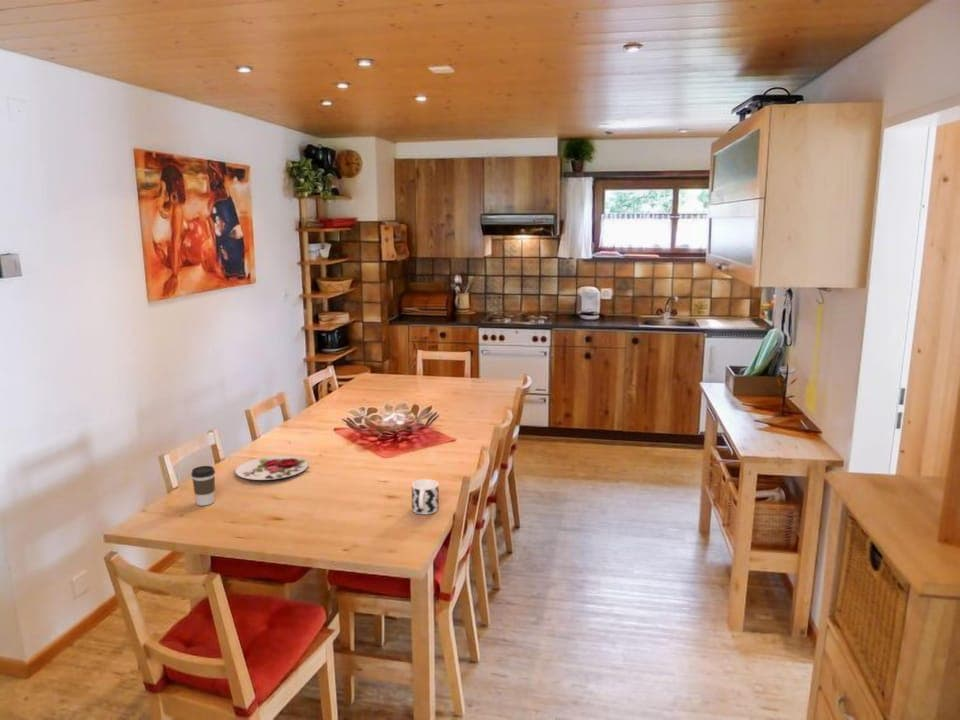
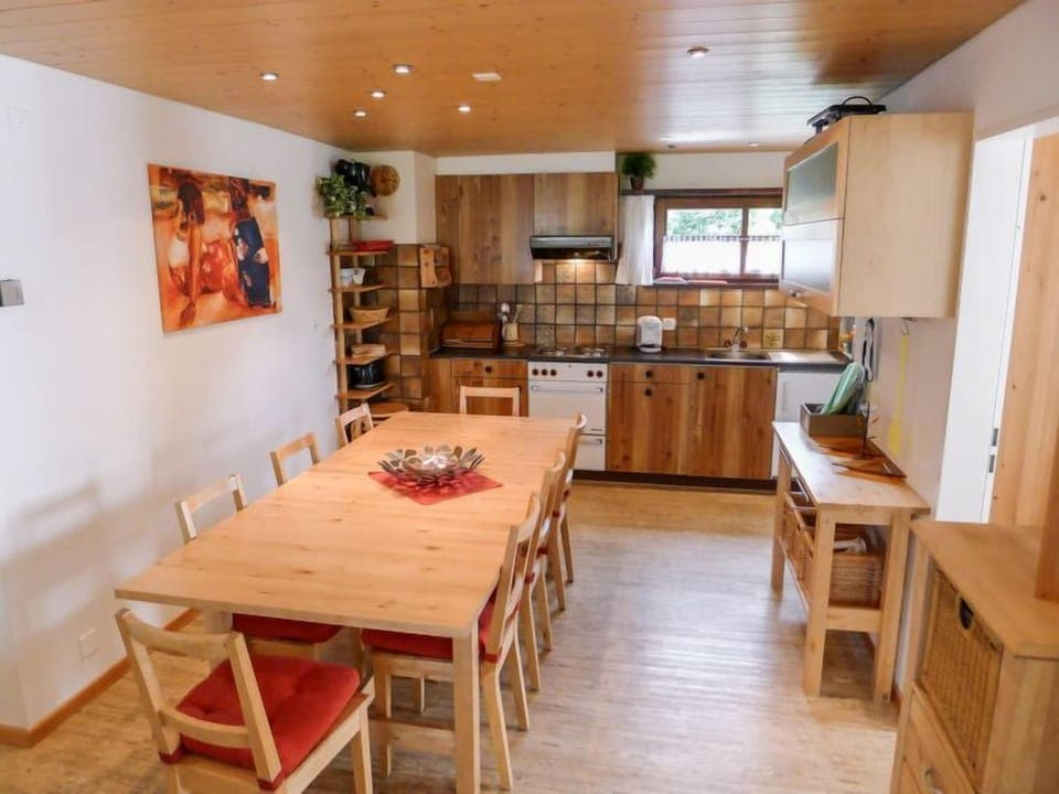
- coffee cup [190,465,216,507]
- plate [234,455,309,481]
- cup [411,478,440,515]
